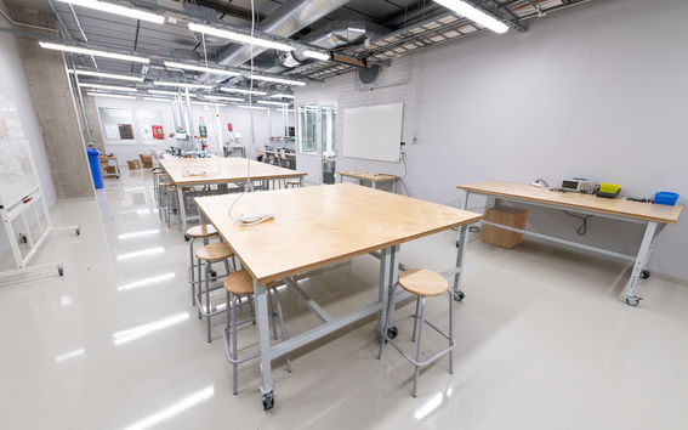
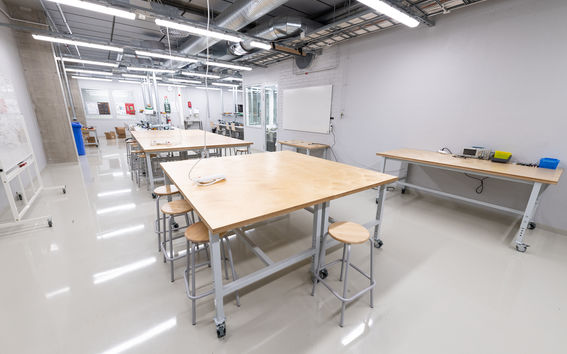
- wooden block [479,204,530,250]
